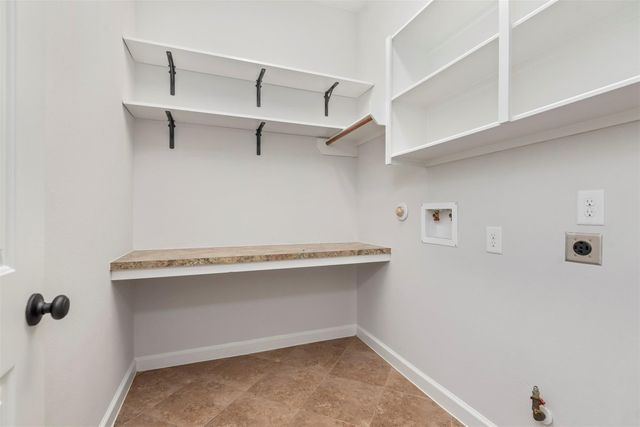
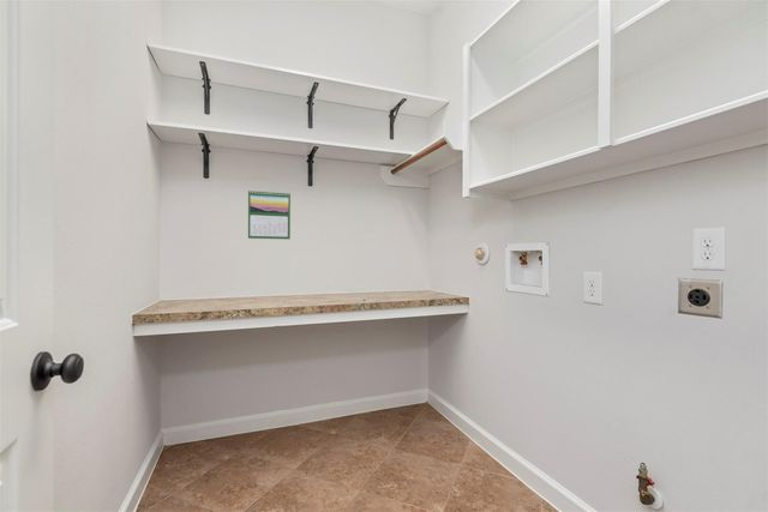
+ calendar [247,188,292,241]
